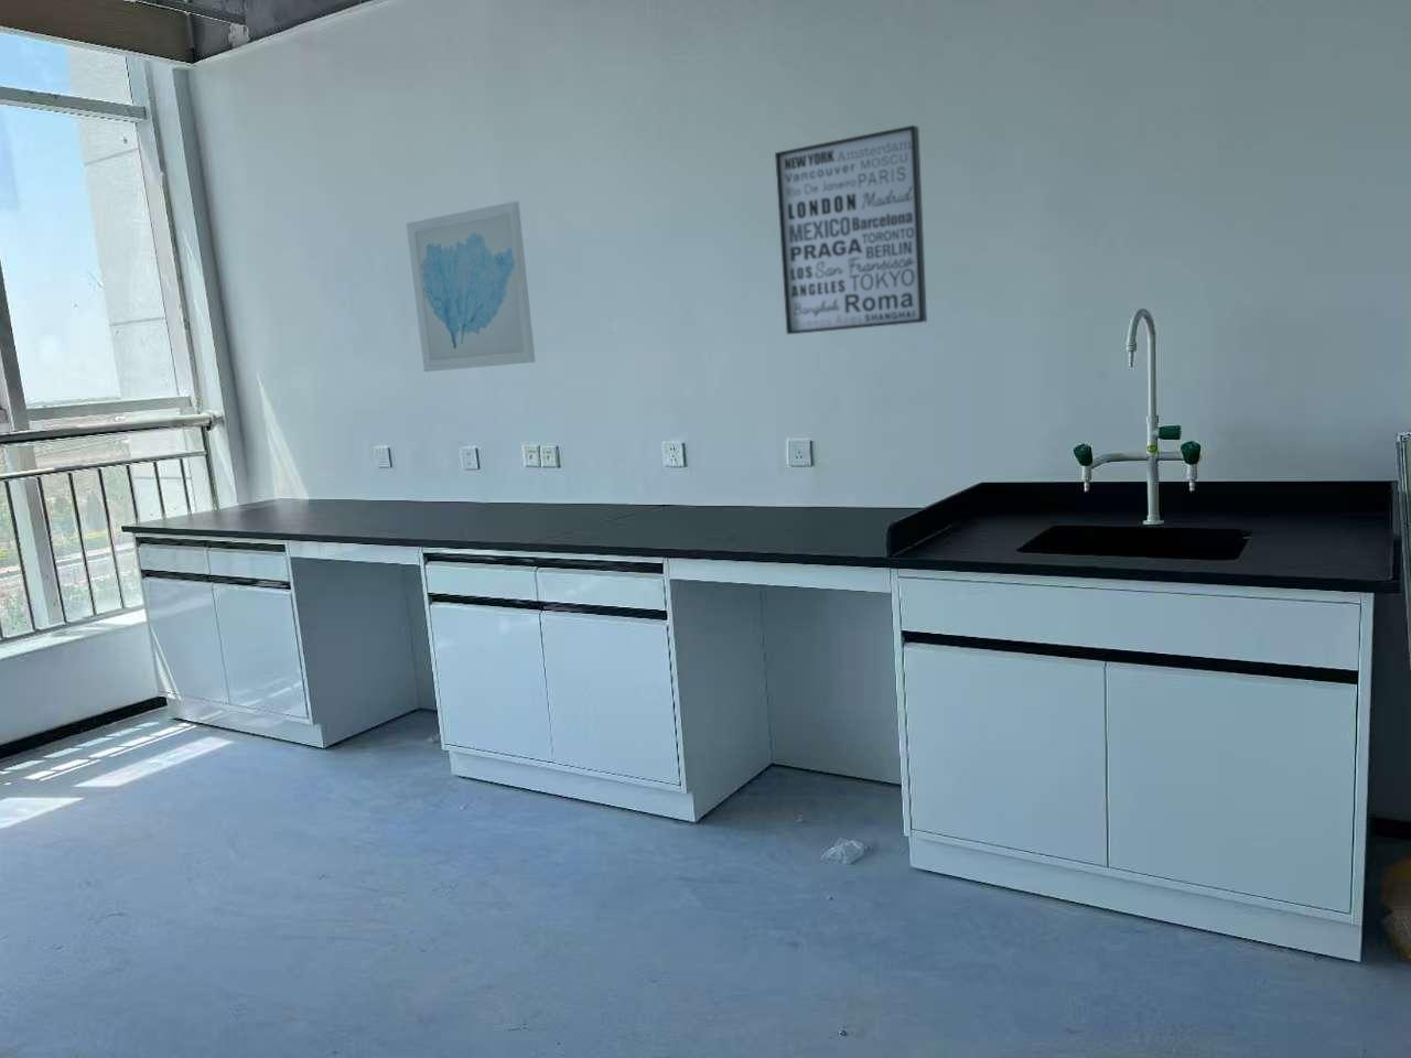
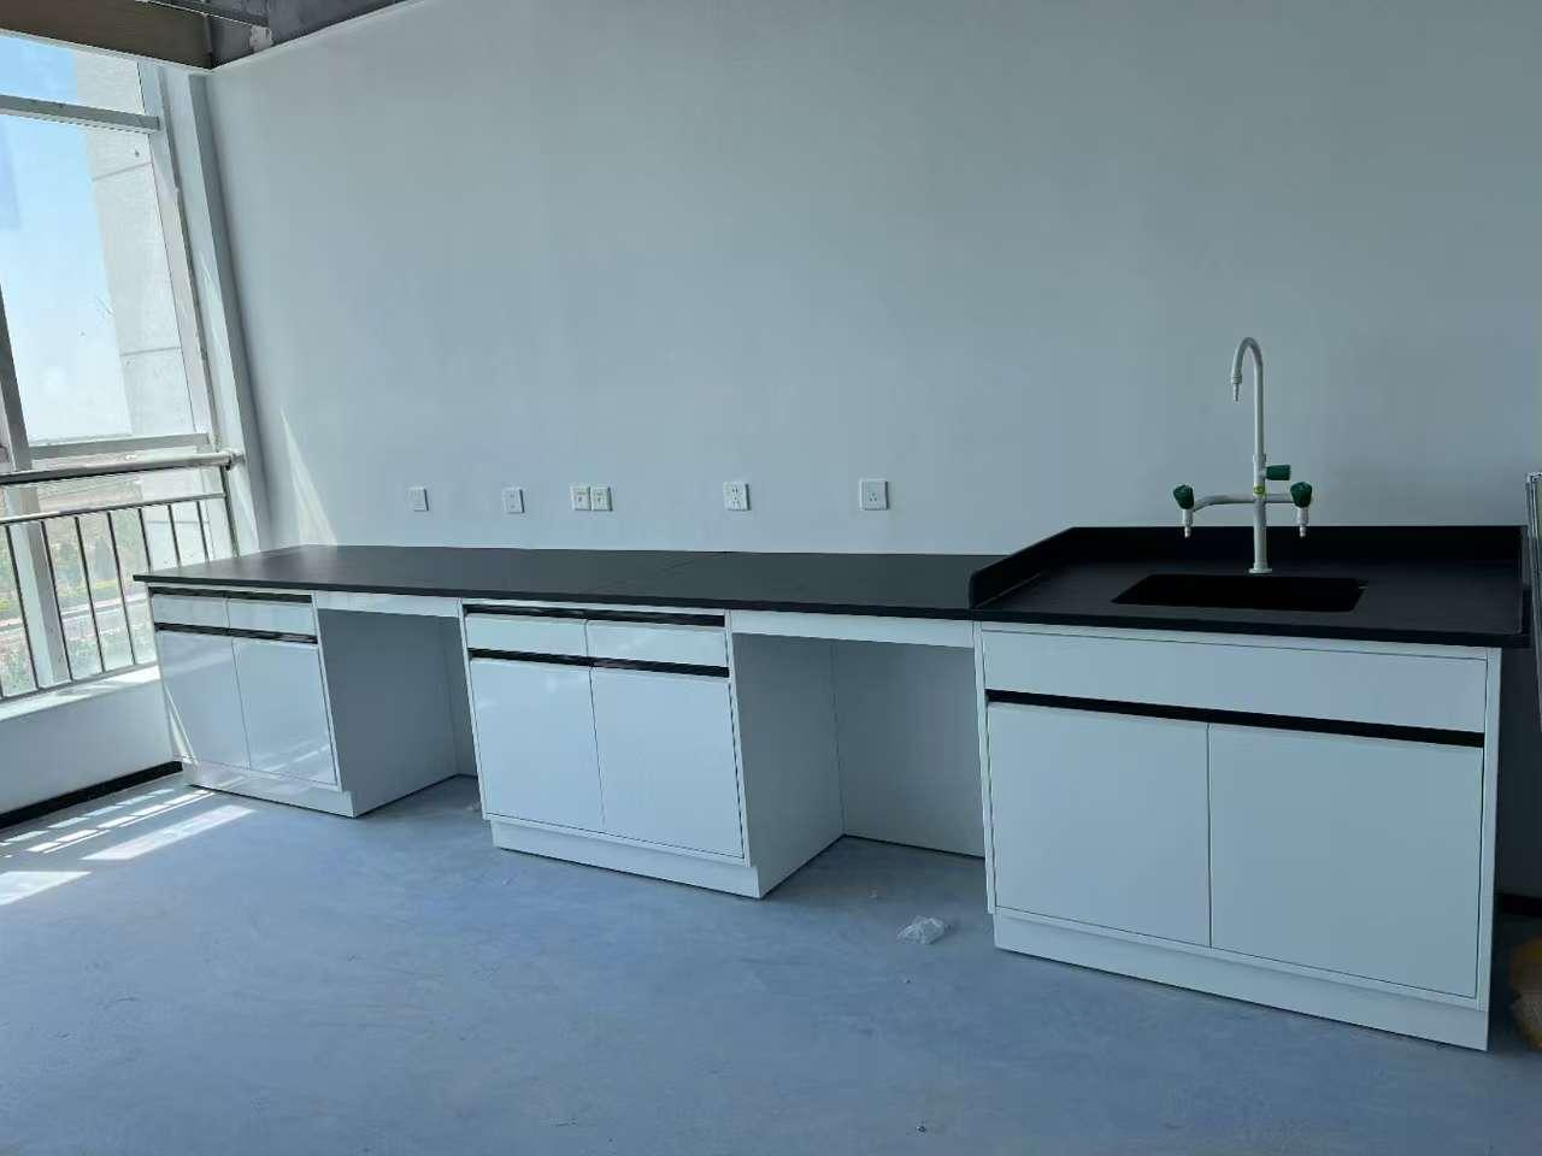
- wall art [774,124,928,335]
- wall art [406,200,537,372]
